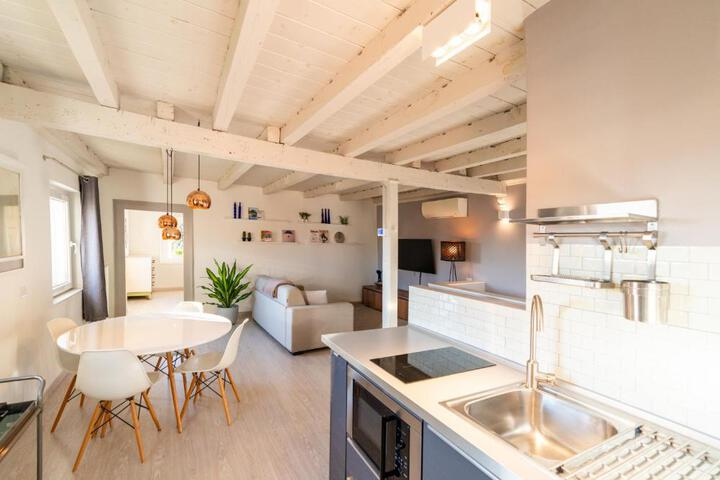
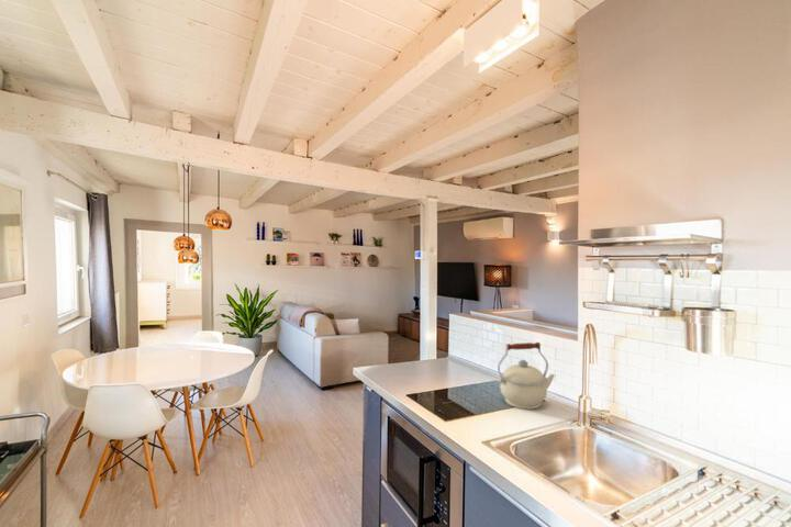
+ kettle [497,341,556,411]
